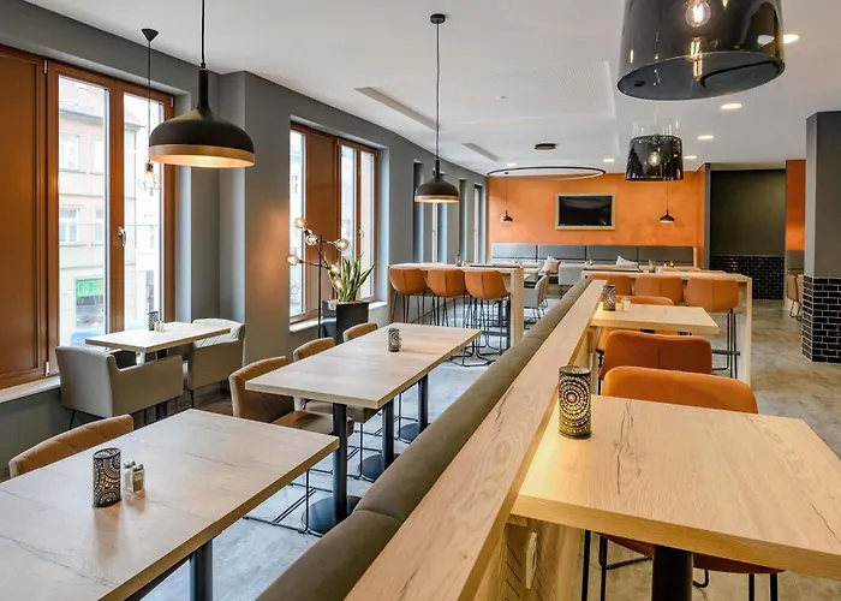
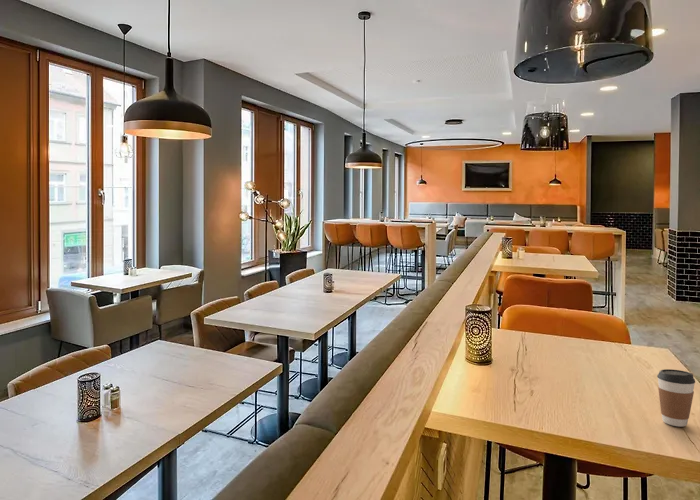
+ coffee cup [656,368,696,428]
